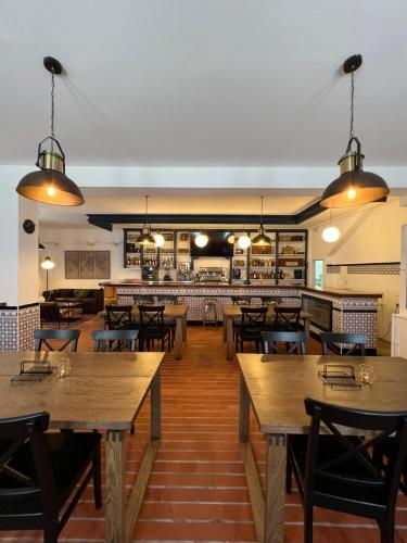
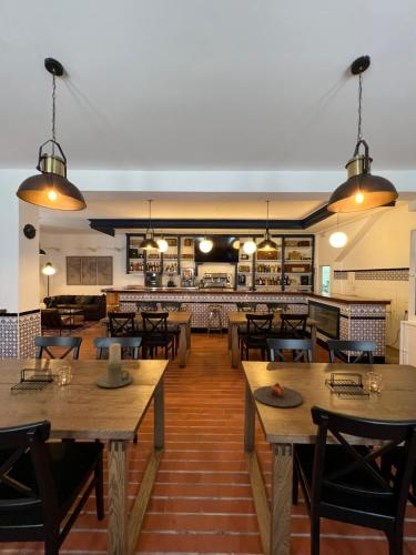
+ plate [252,382,304,408]
+ candle holder [94,342,134,389]
